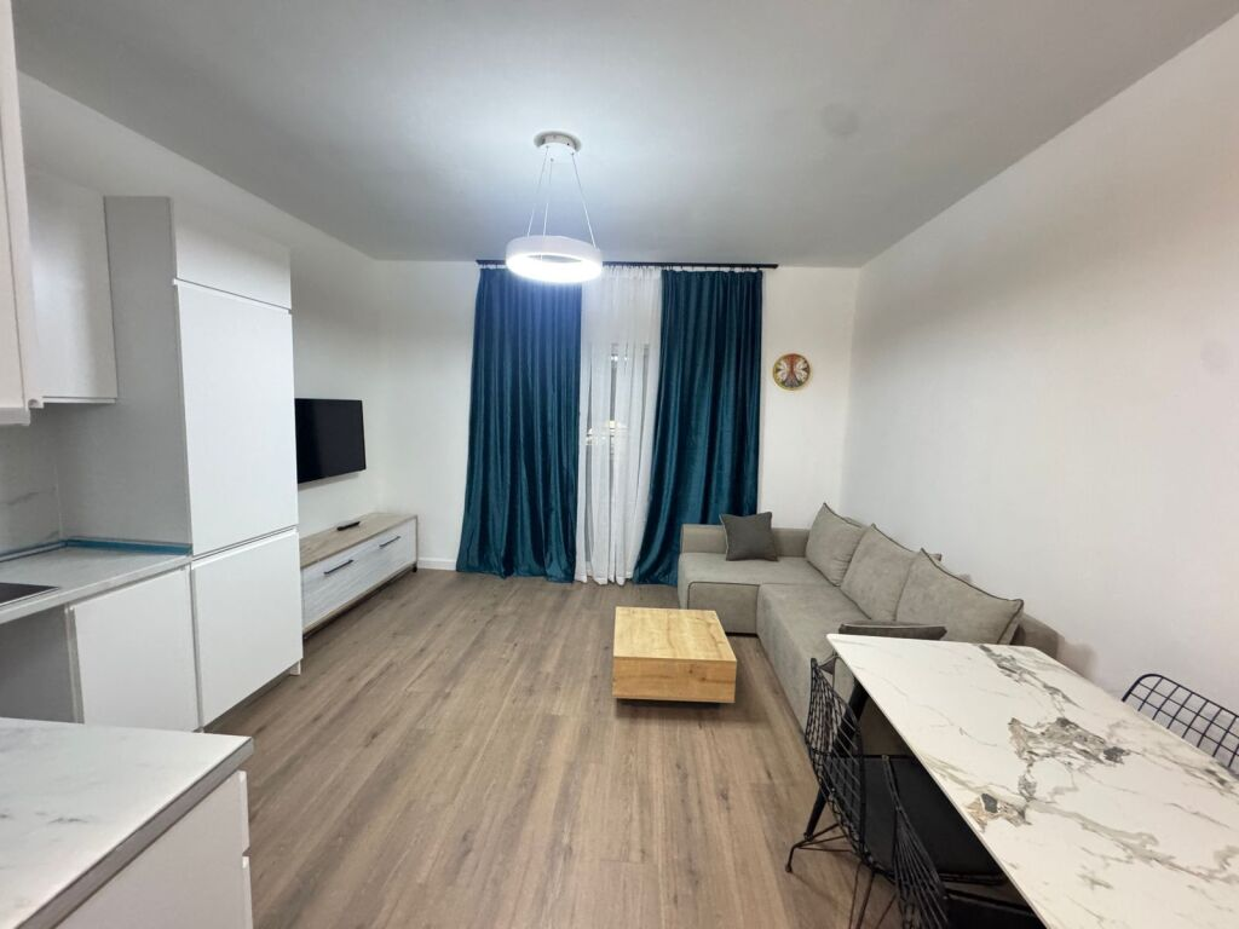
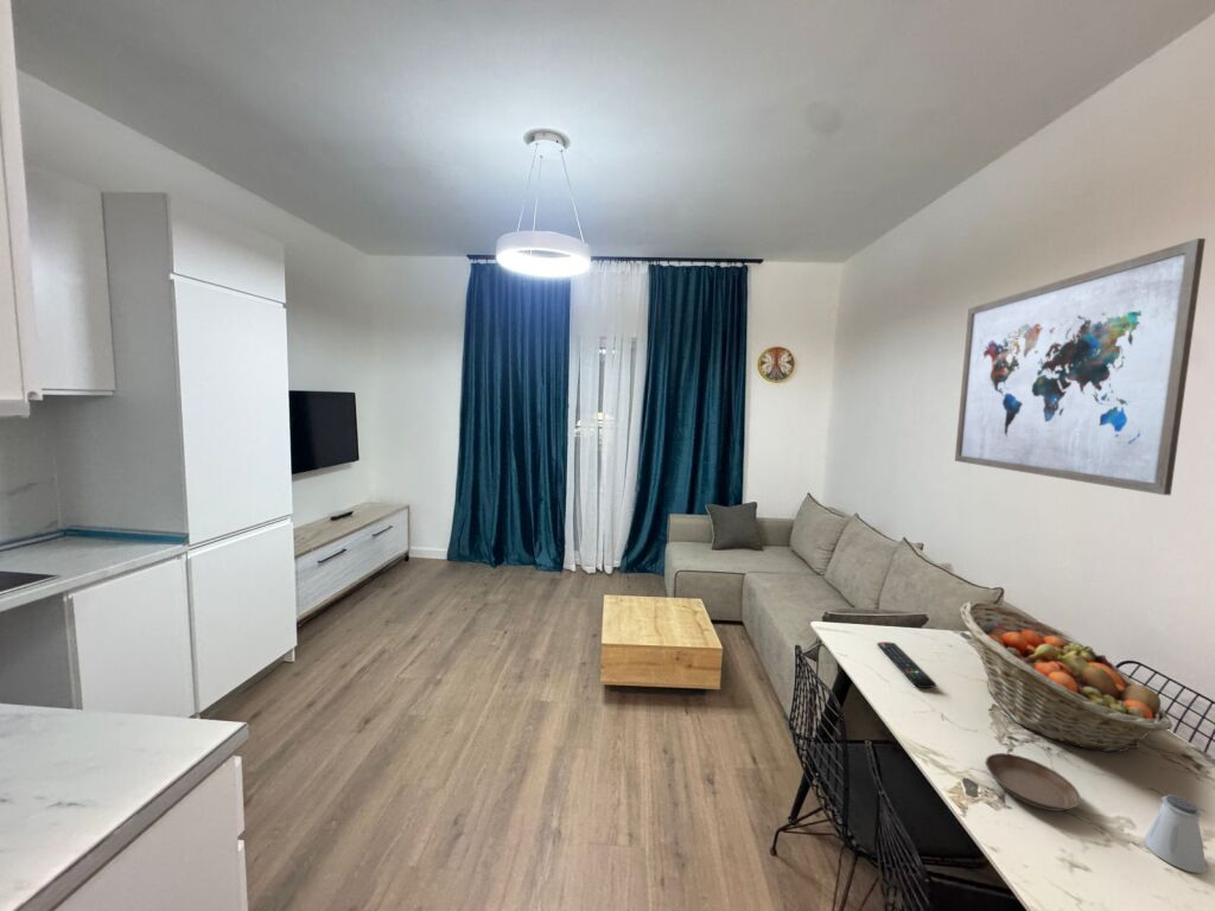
+ wall art [954,237,1207,497]
+ saucer [985,752,1082,811]
+ saltshaker [1143,794,1208,874]
+ remote control [877,641,937,689]
+ fruit basket [959,600,1173,753]
